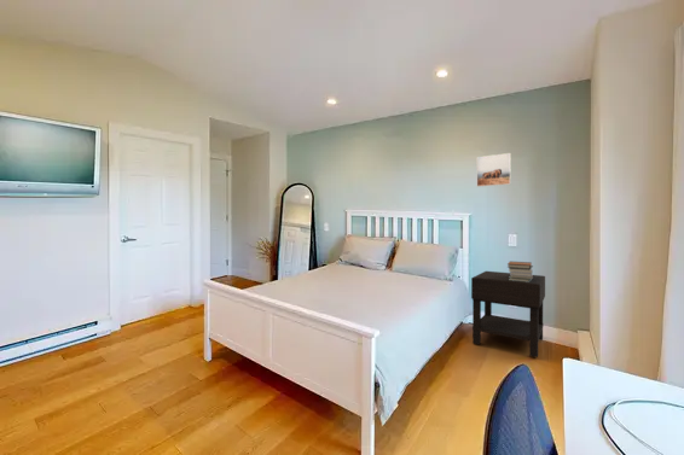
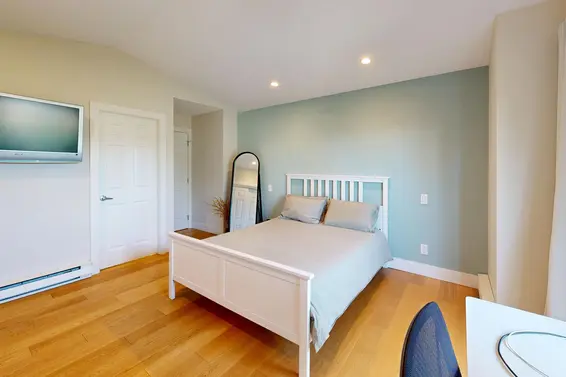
- book stack [506,261,534,282]
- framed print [476,152,512,188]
- nightstand [470,270,546,358]
